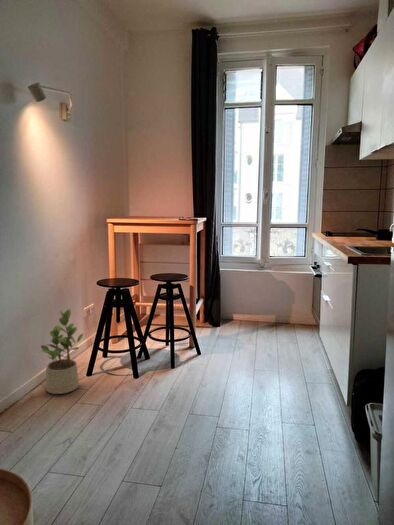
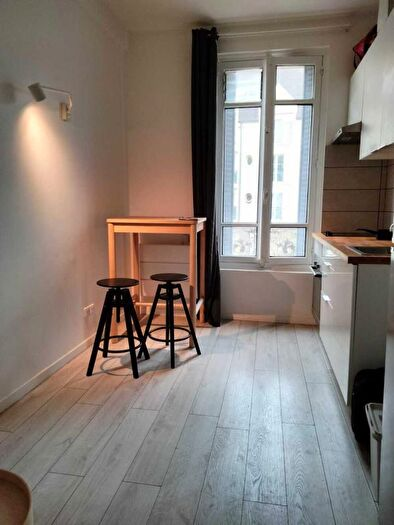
- potted plant [40,308,84,395]
